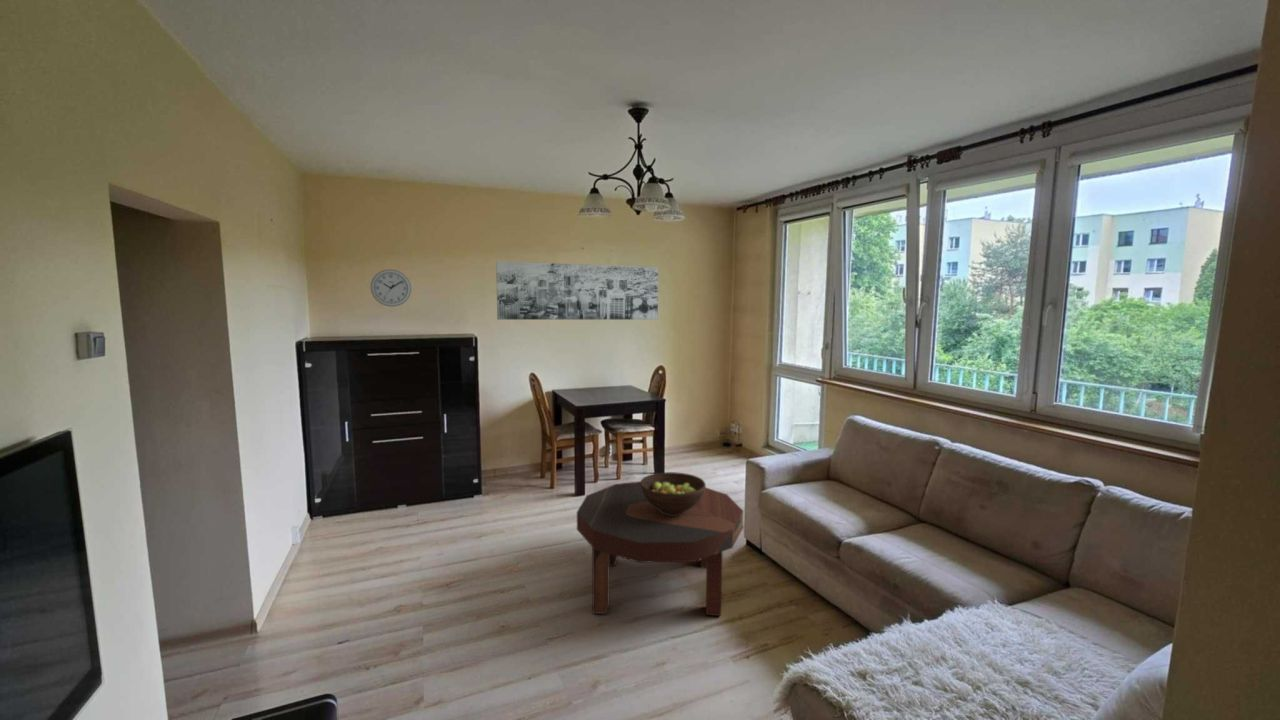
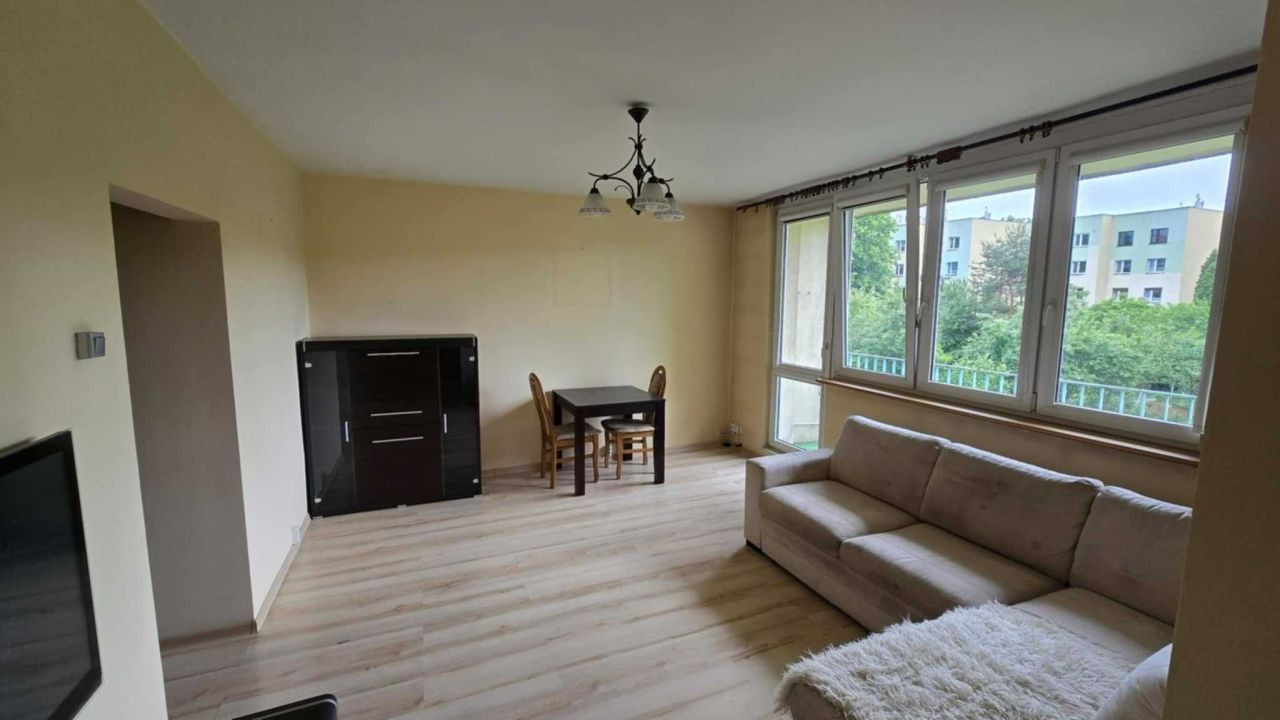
- fruit bowl [639,471,707,516]
- wall clock [370,268,412,308]
- coffee table [576,481,744,617]
- wall art [495,260,659,321]
